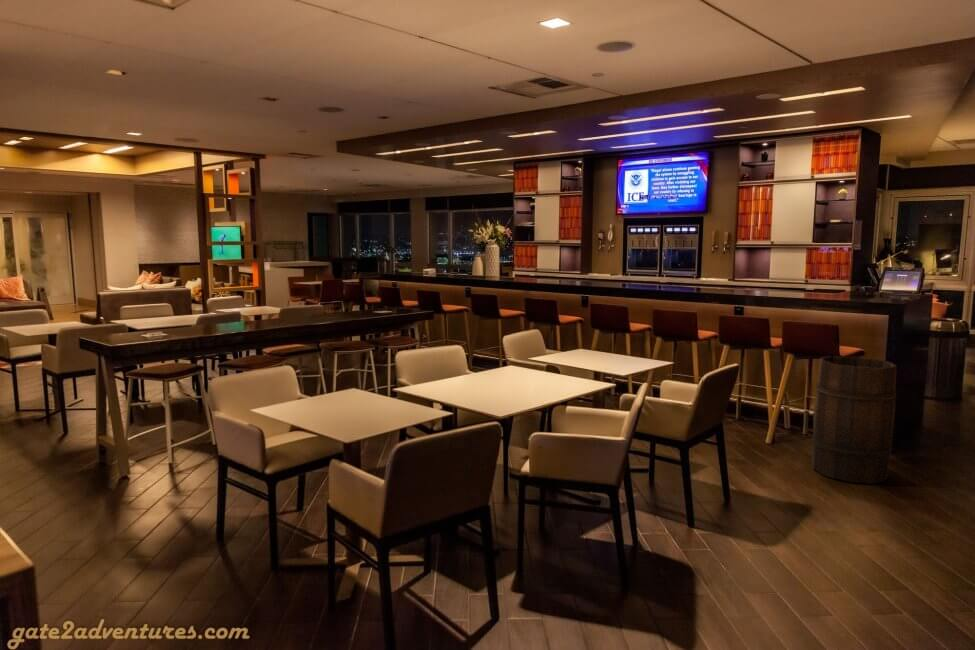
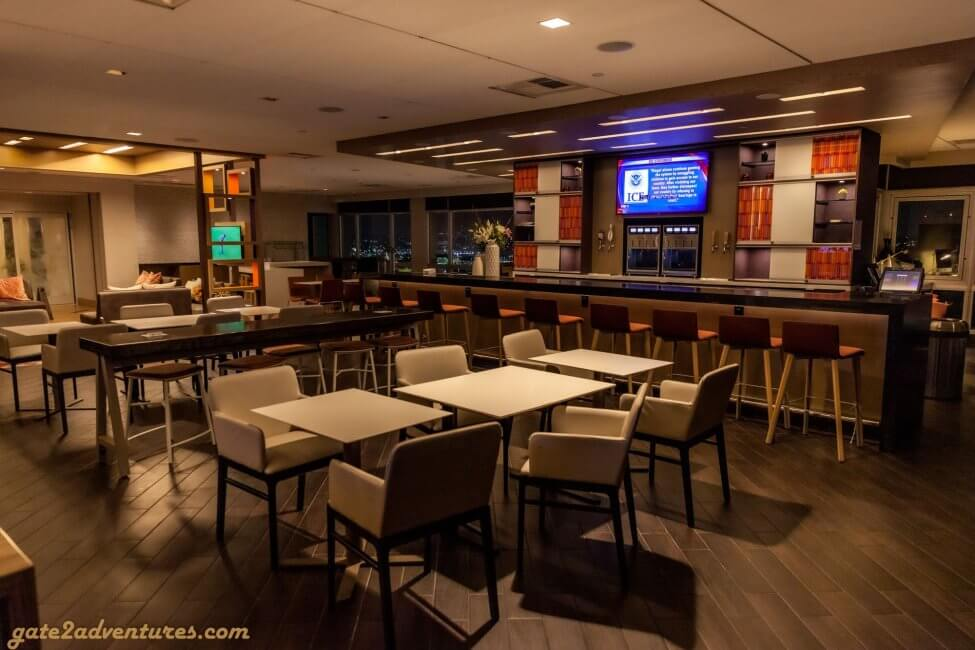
- wooden barrel [811,355,897,485]
